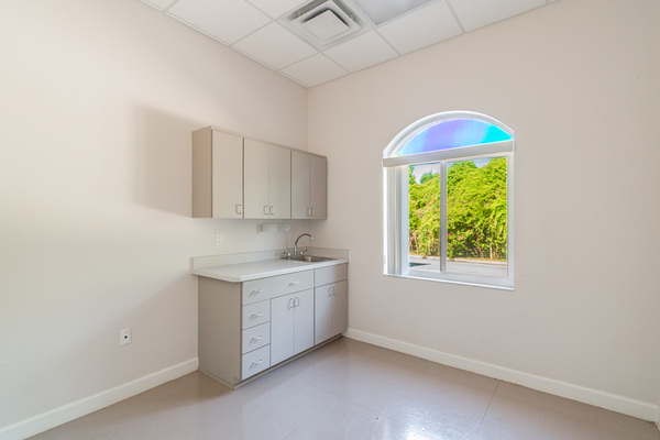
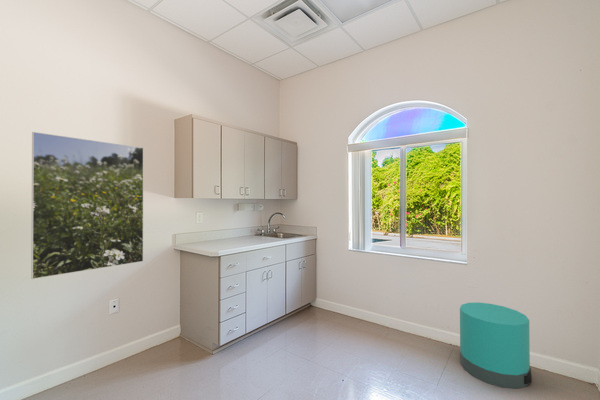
+ trash can [459,302,533,390]
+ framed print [30,131,144,280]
